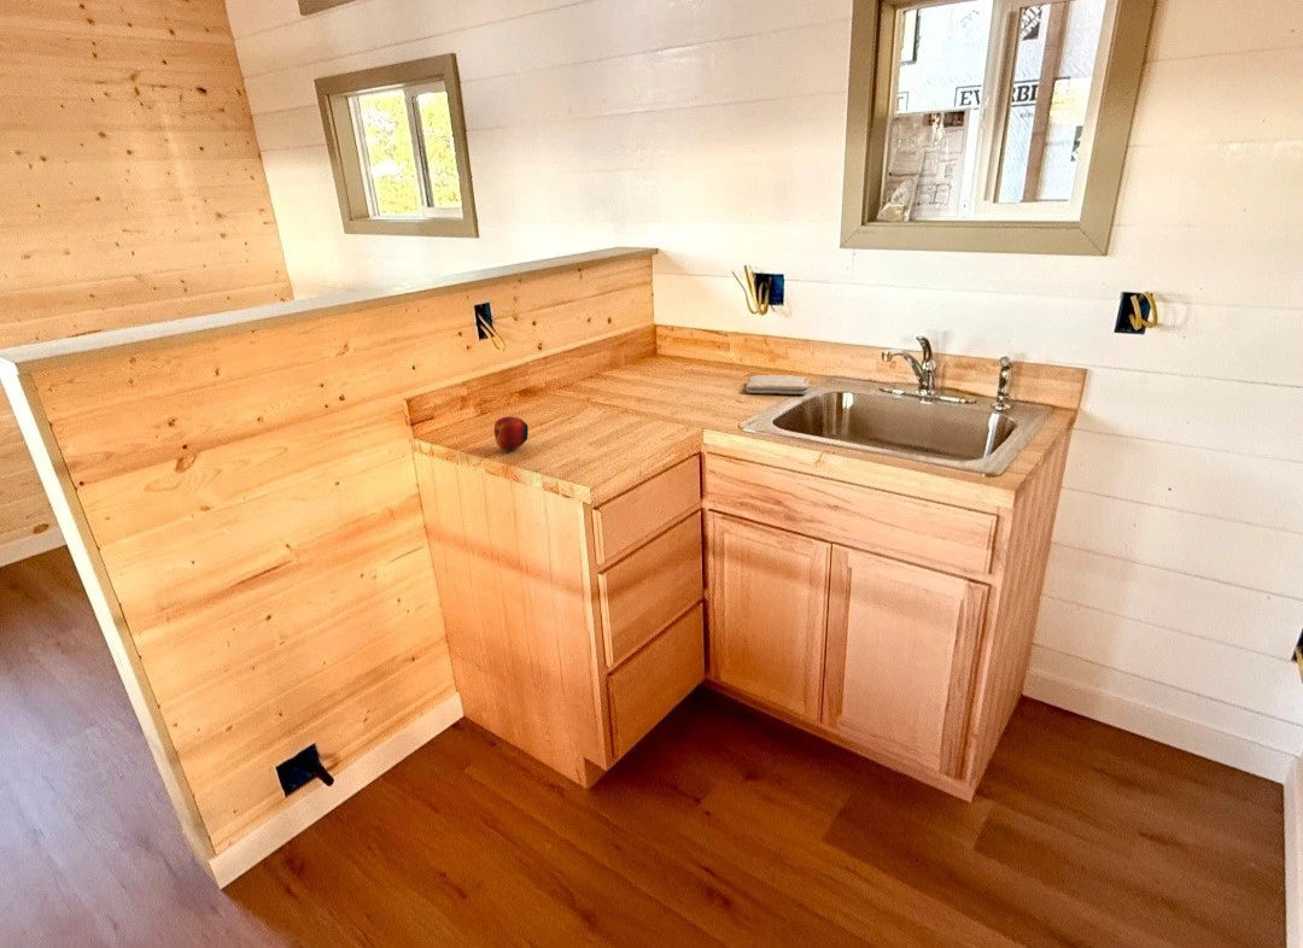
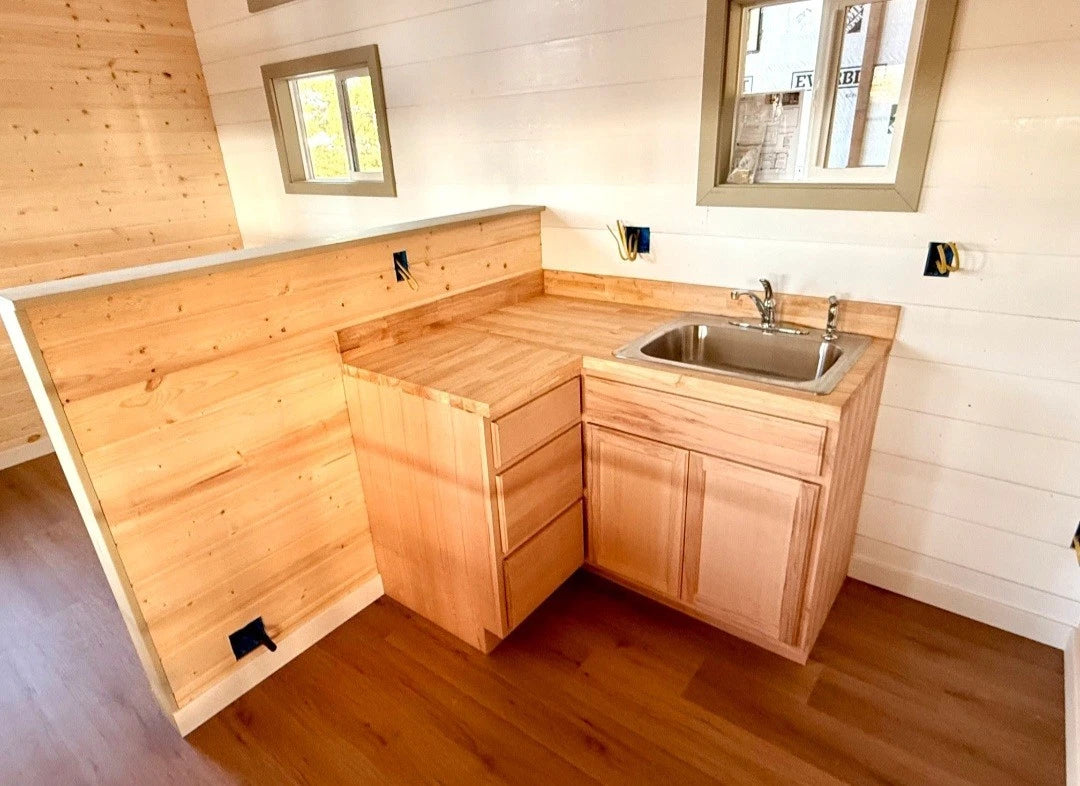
- washcloth [744,374,811,396]
- apple [493,415,530,451]
